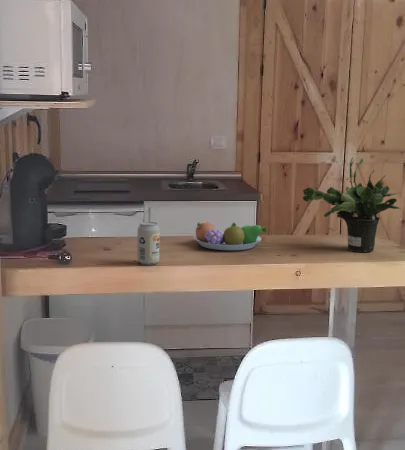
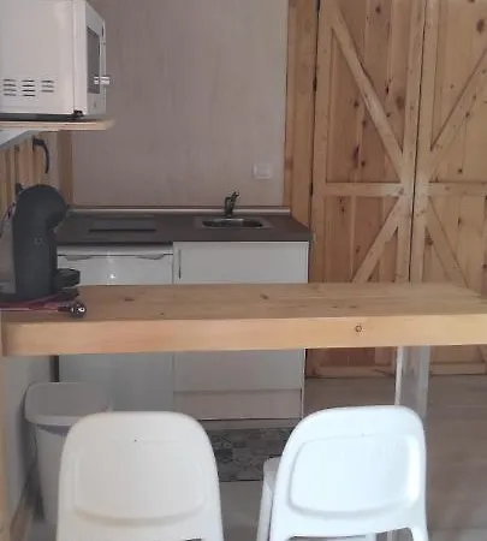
- potted plant [302,156,402,253]
- beverage can [137,221,161,266]
- fruit bowl [193,221,268,251]
